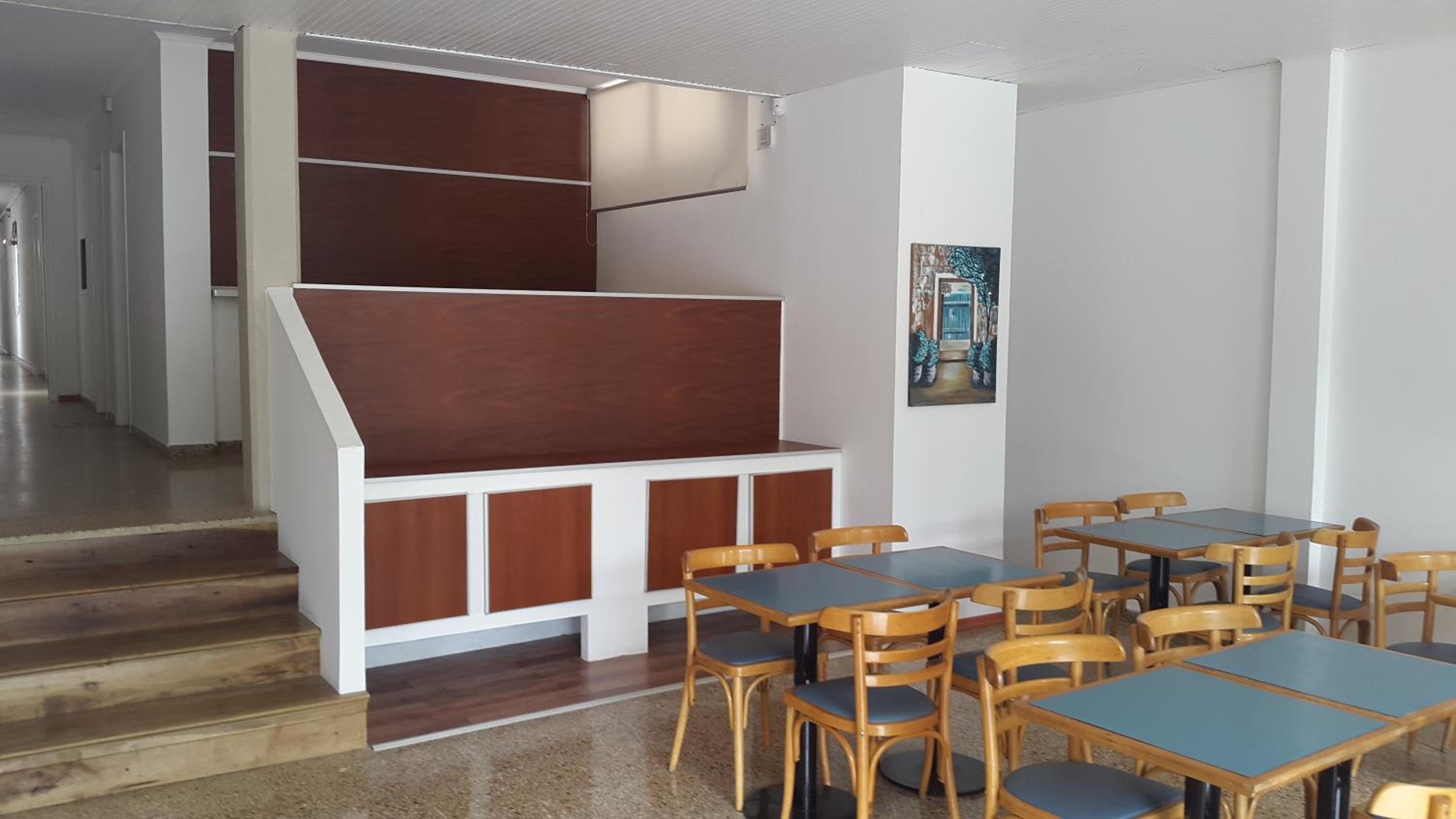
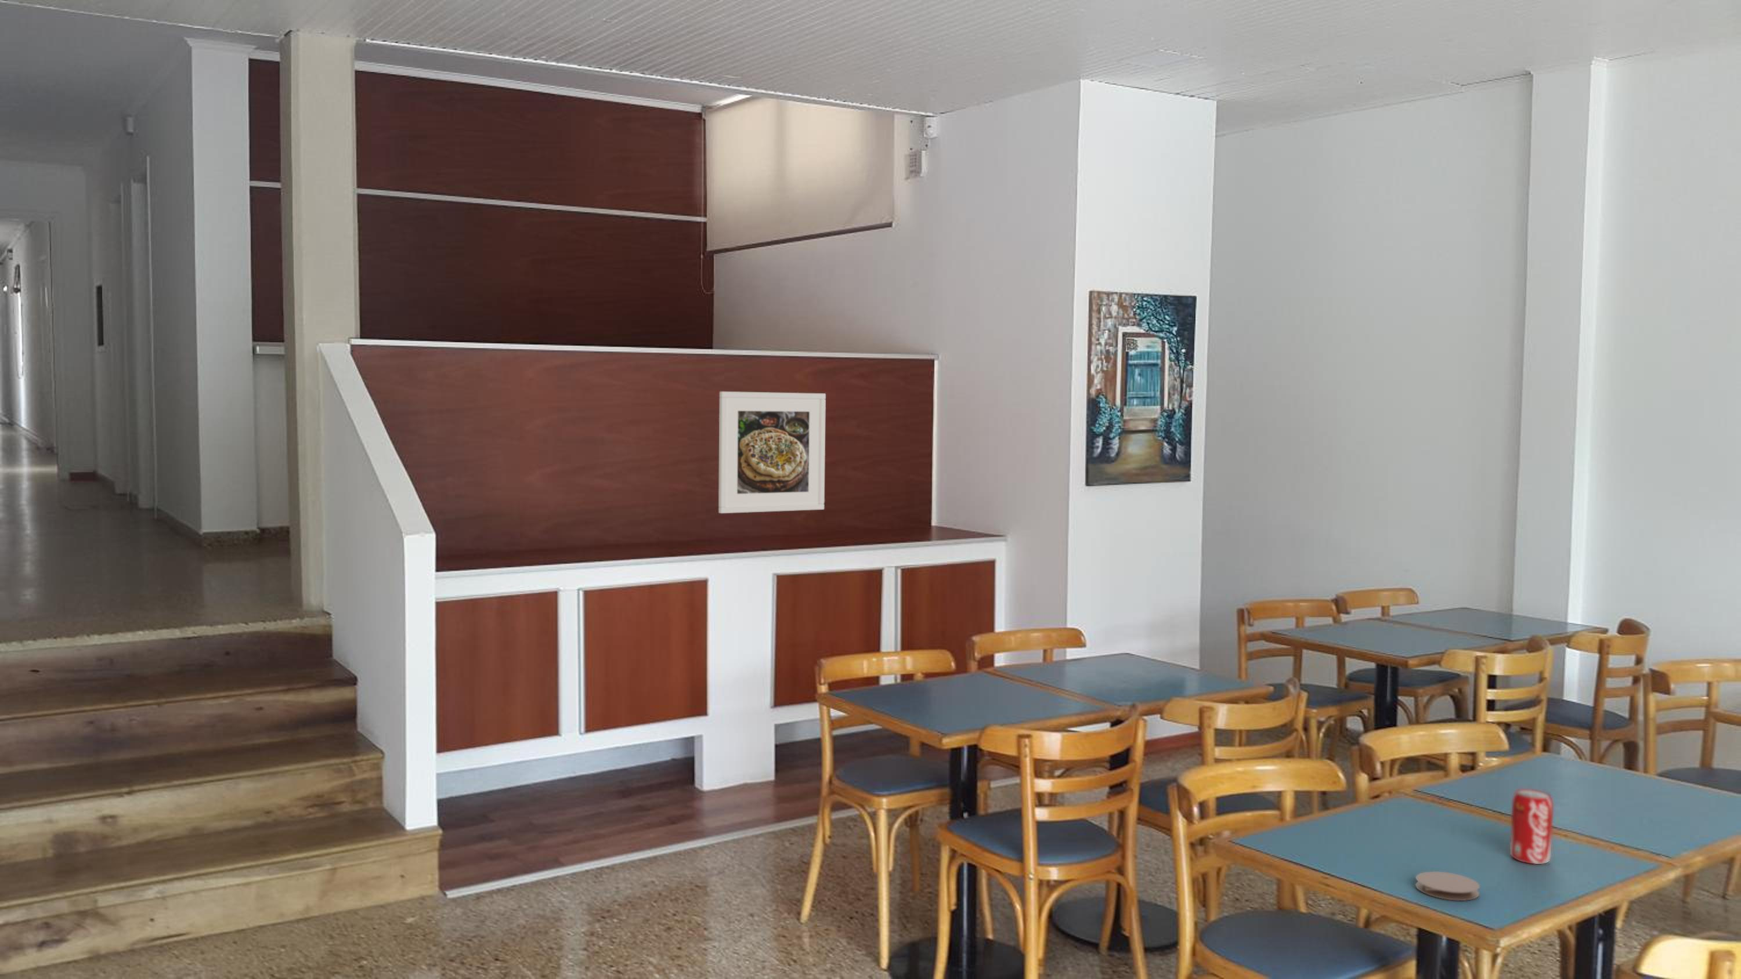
+ beverage can [1509,789,1554,864]
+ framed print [717,391,826,514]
+ coaster [1415,871,1480,901]
